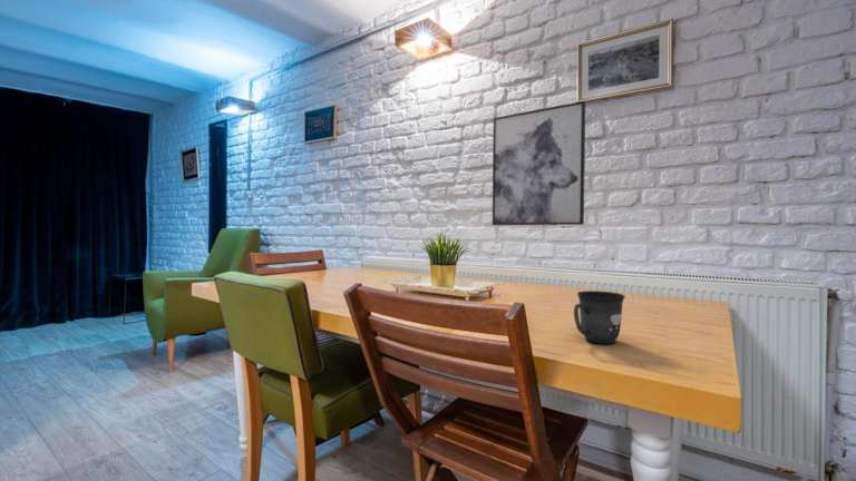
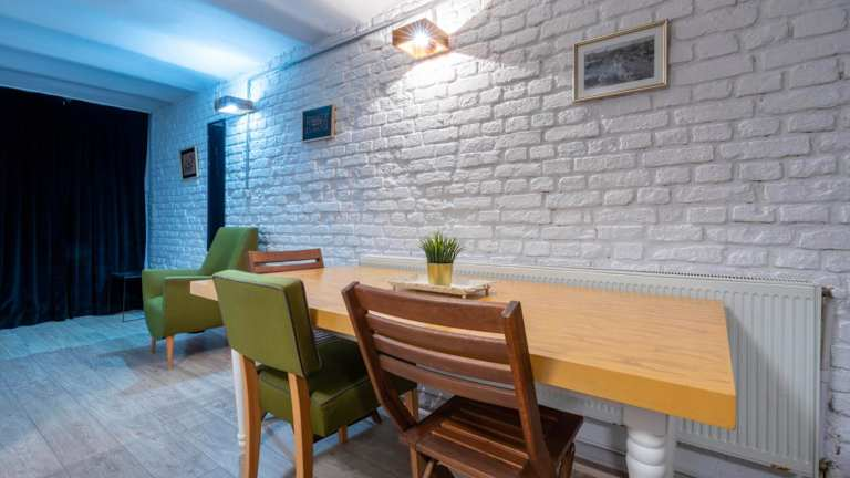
- wall art [492,100,586,226]
- mug [573,289,626,345]
